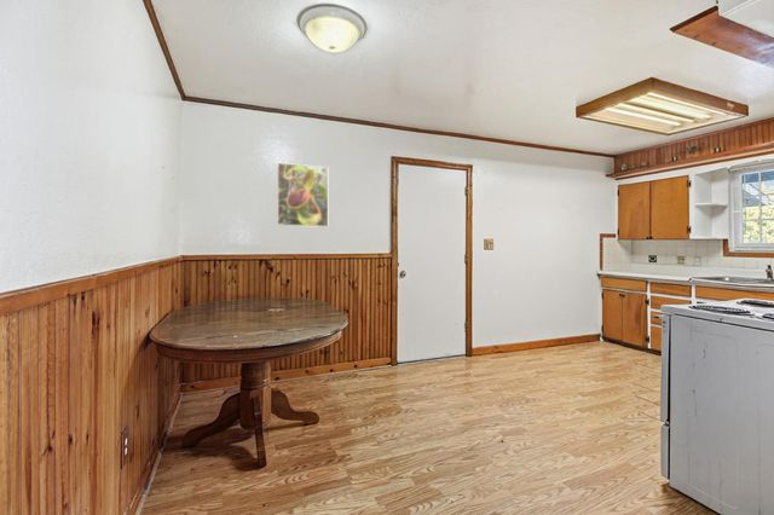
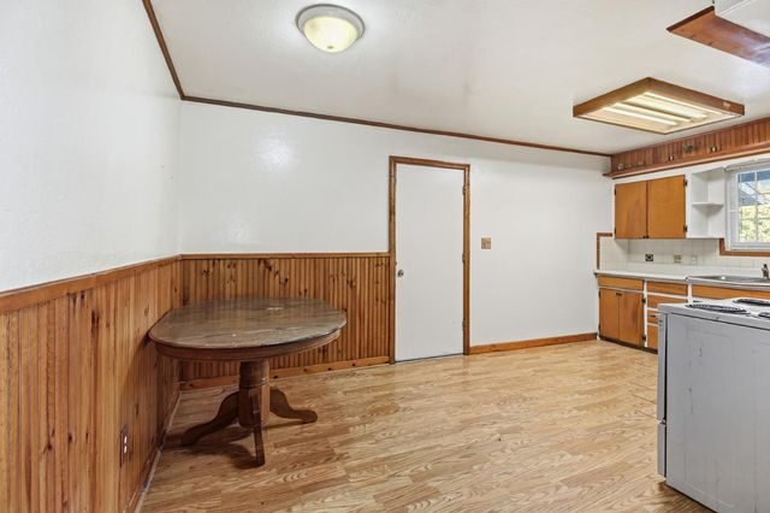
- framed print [276,162,329,228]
